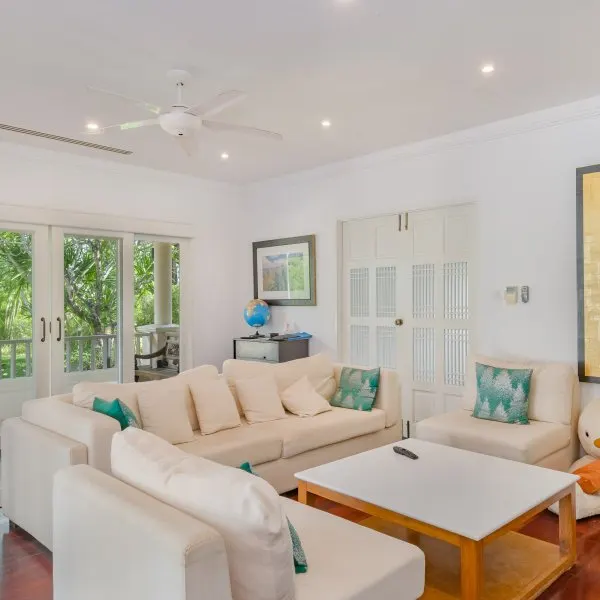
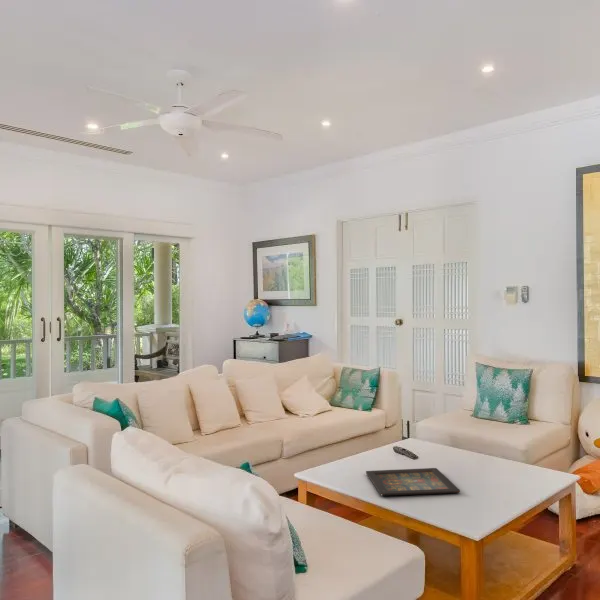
+ icon panel [365,467,461,497]
